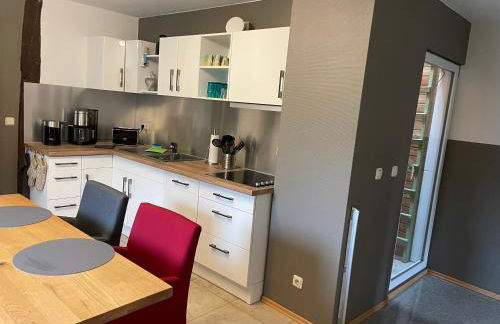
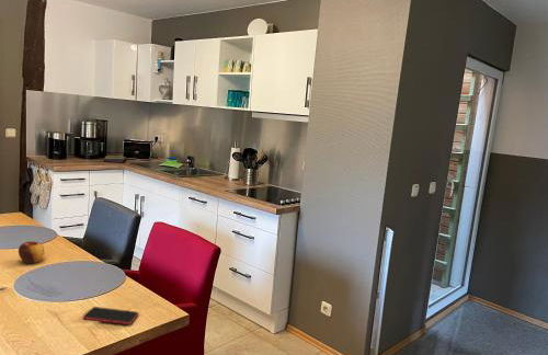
+ smartphone [81,306,139,325]
+ apple [18,240,46,265]
